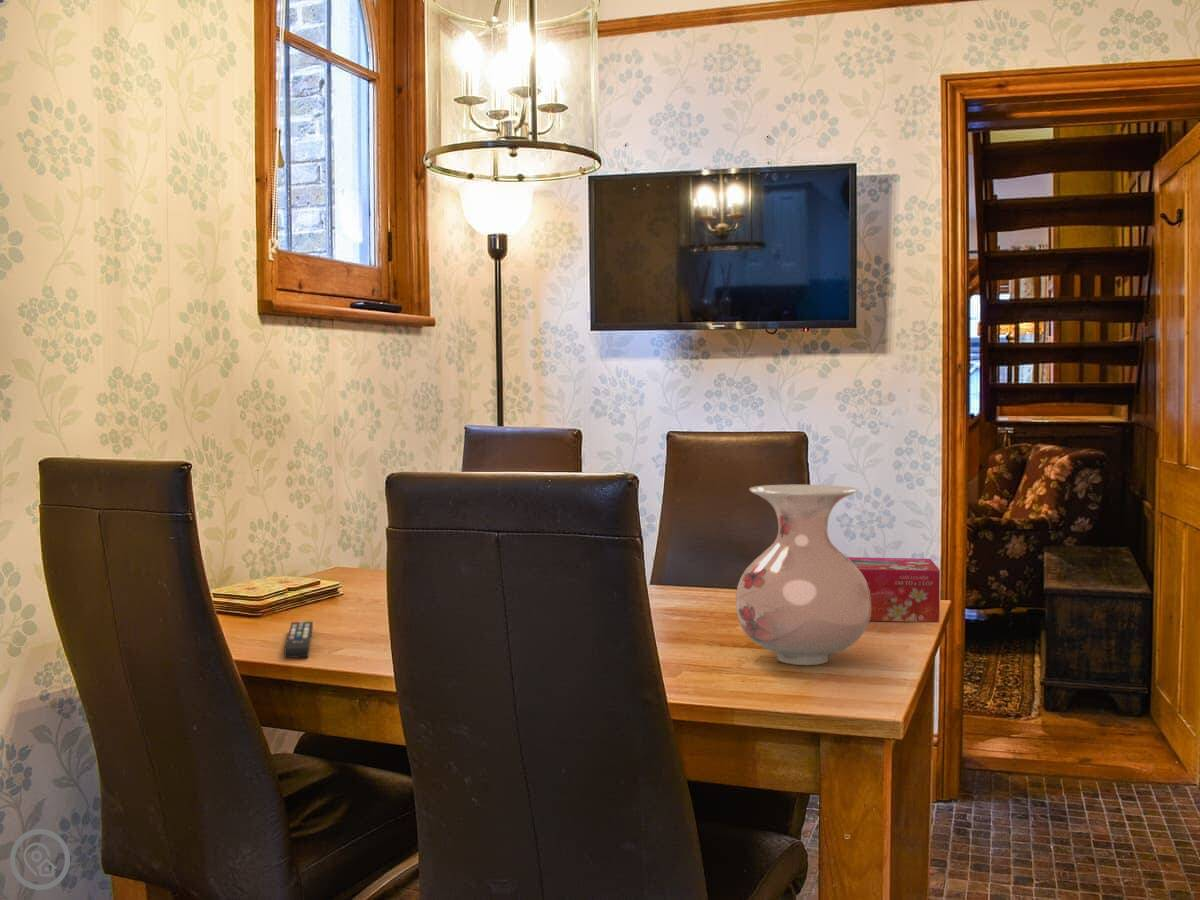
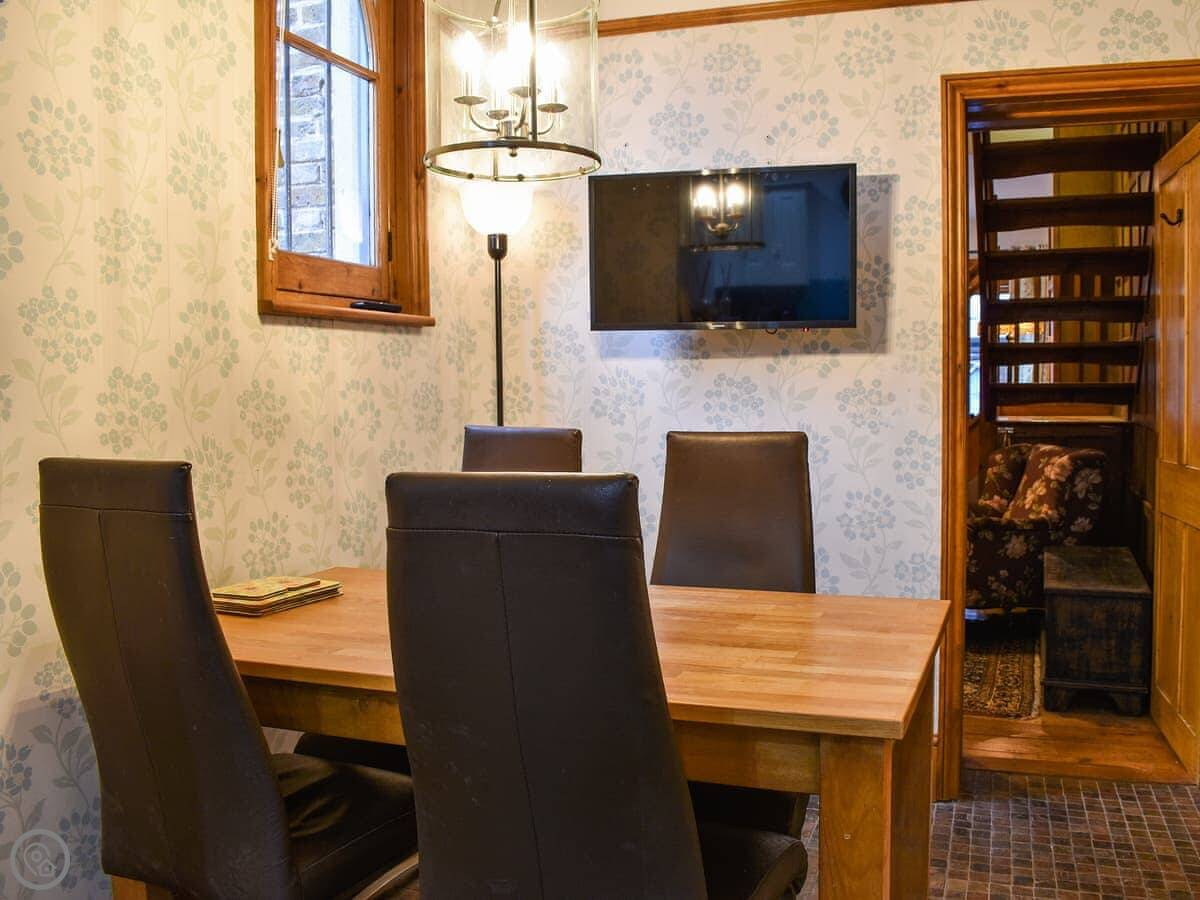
- remote control [283,620,314,659]
- vase [735,484,871,666]
- tissue box [846,556,941,624]
